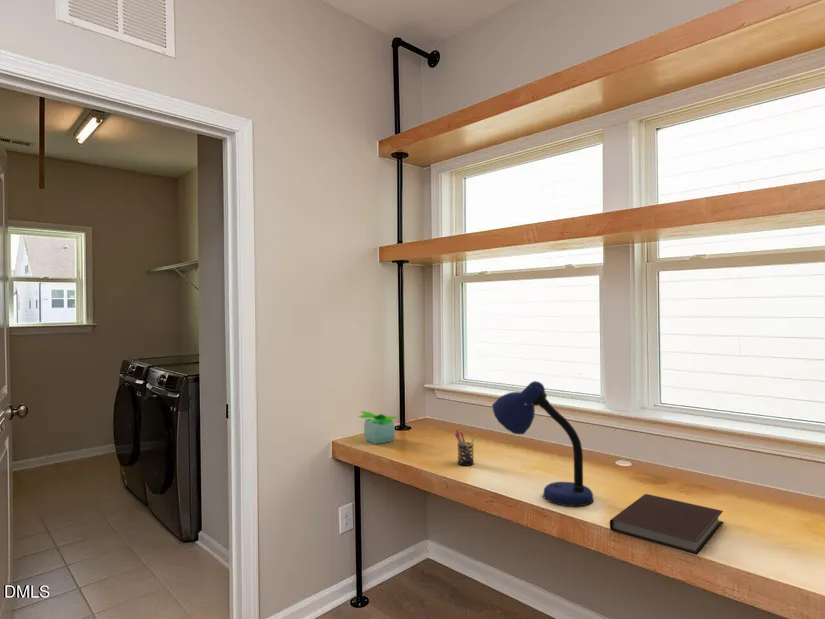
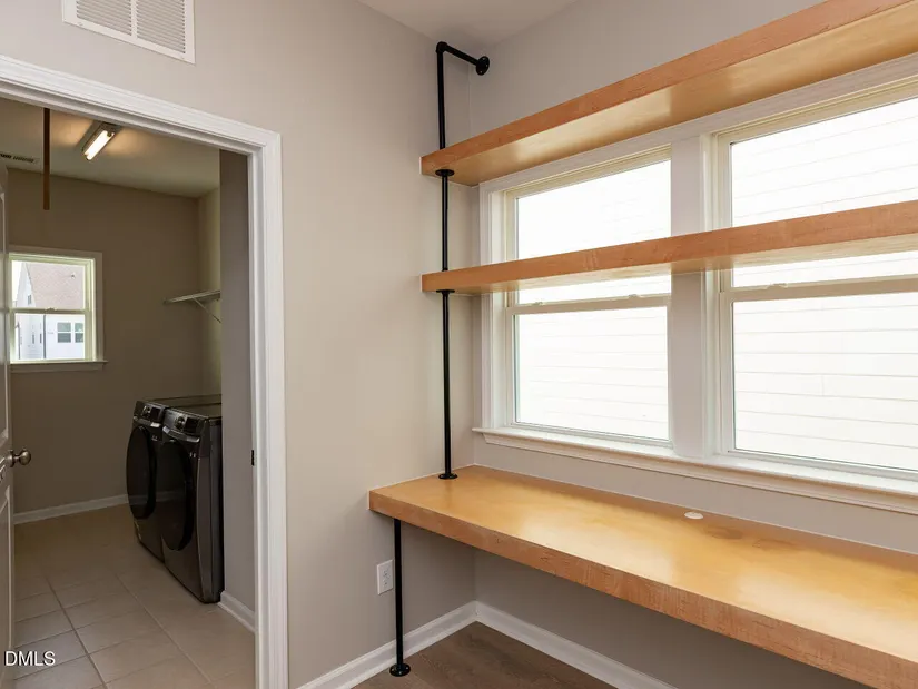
- potted plant [356,410,397,445]
- notebook [609,493,724,556]
- desk lamp [491,380,595,507]
- pen holder [454,429,477,467]
